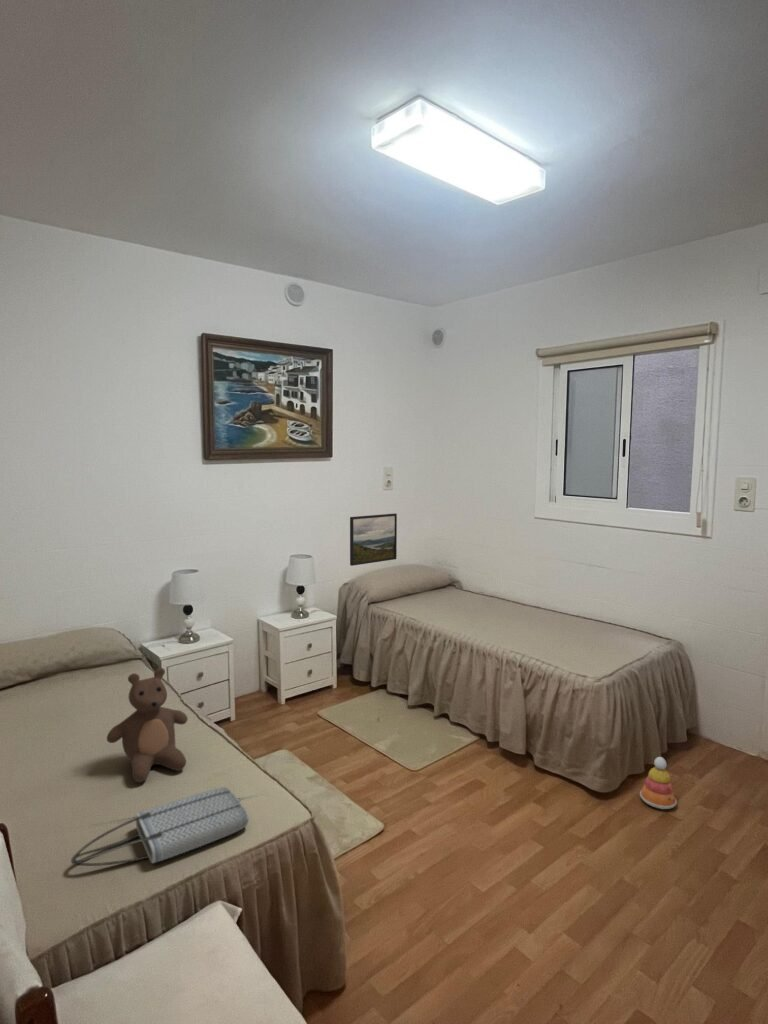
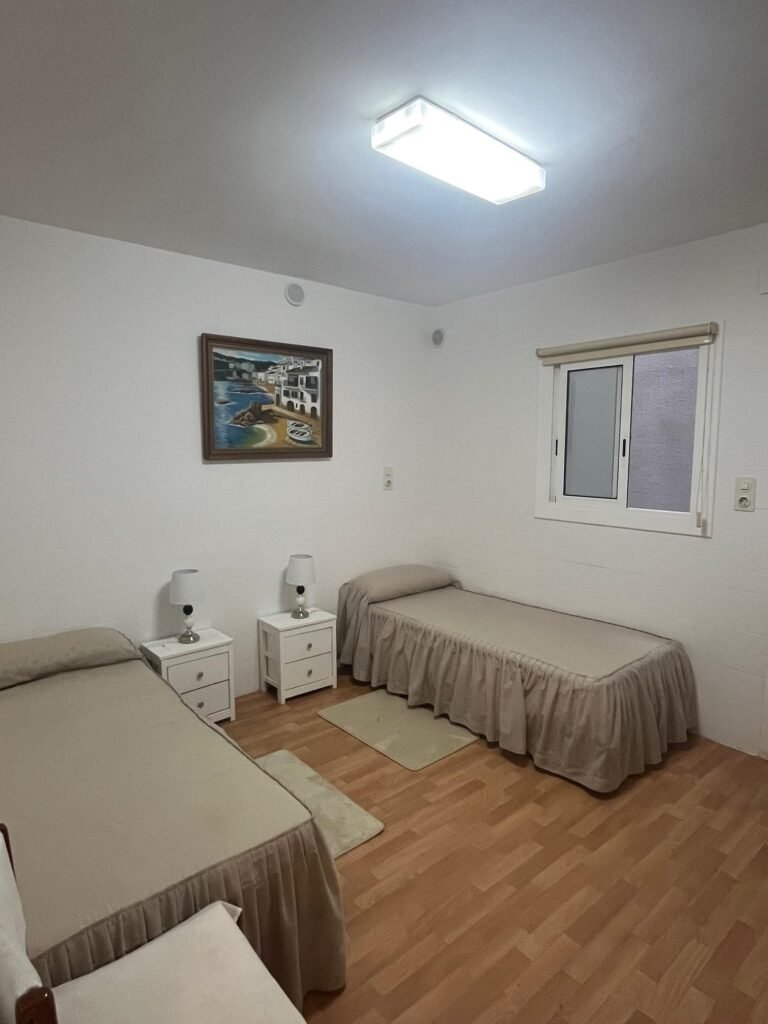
- teddy bear [106,667,189,784]
- tote bag [70,786,249,867]
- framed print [349,513,398,567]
- stacking toy [639,756,678,810]
